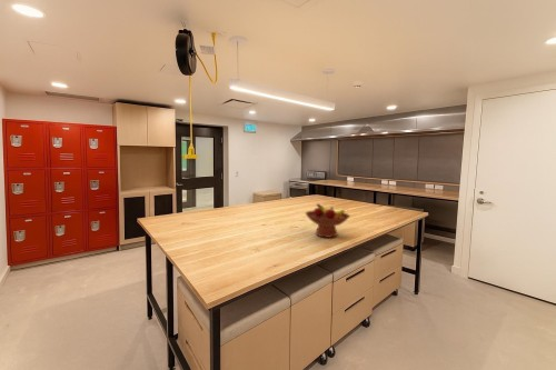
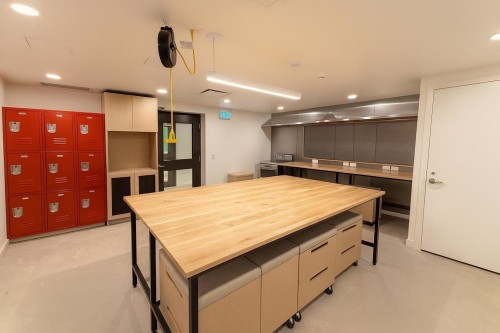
- fruit bowl [305,202,351,239]
